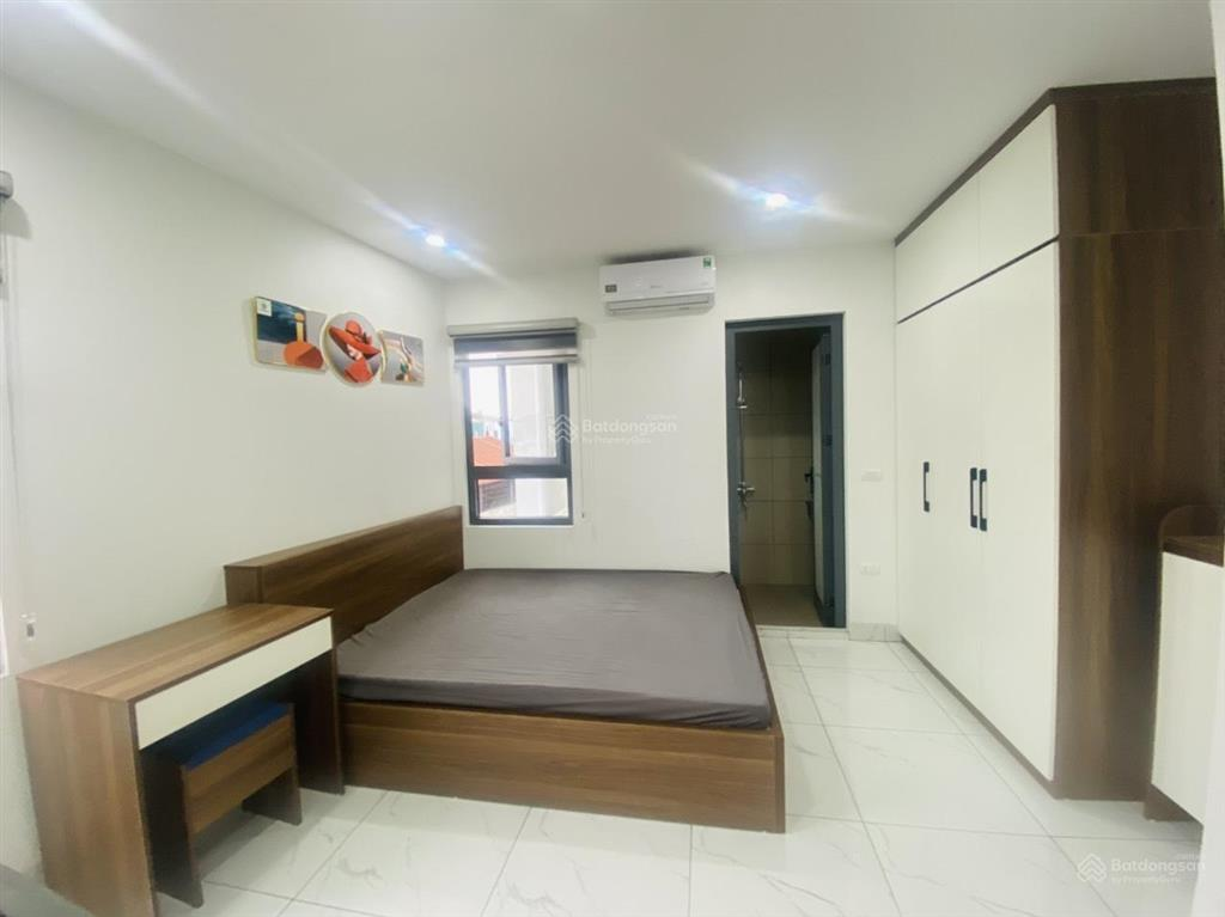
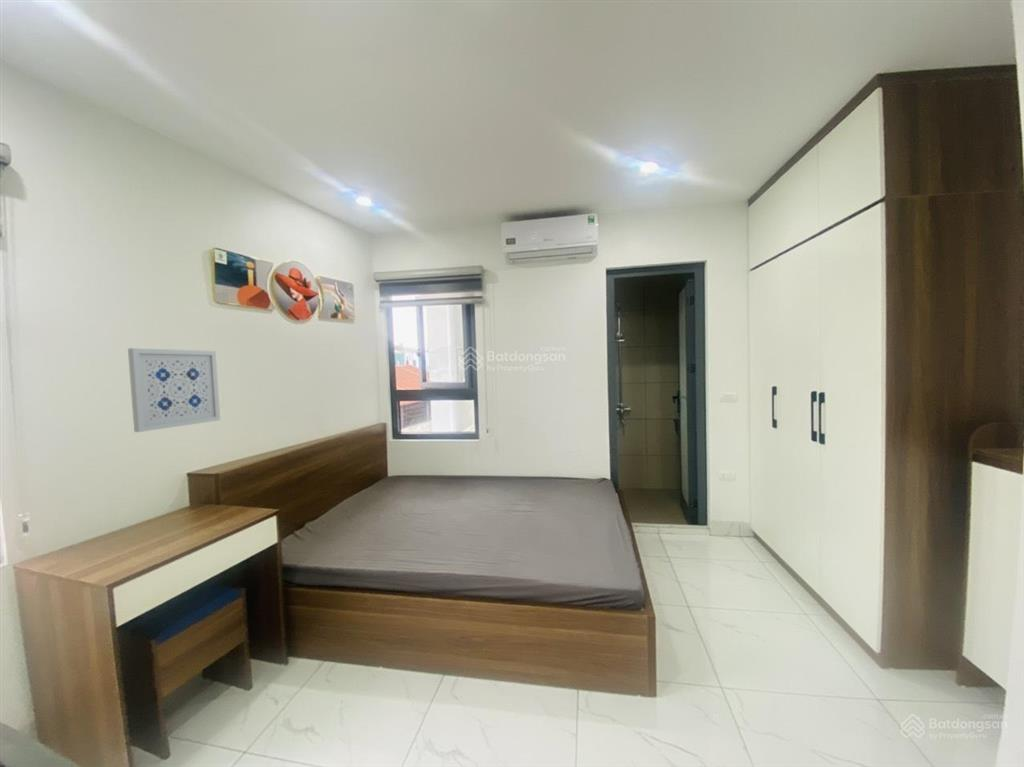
+ wall art [127,347,221,433]
